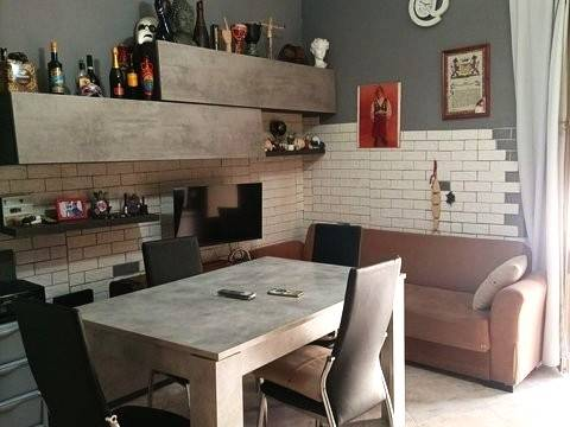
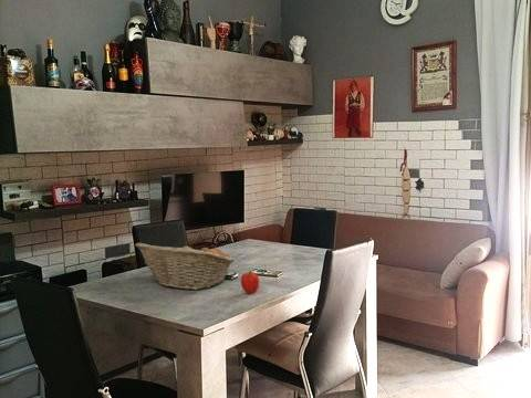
+ fruit basket [134,241,236,291]
+ apple [240,269,260,295]
